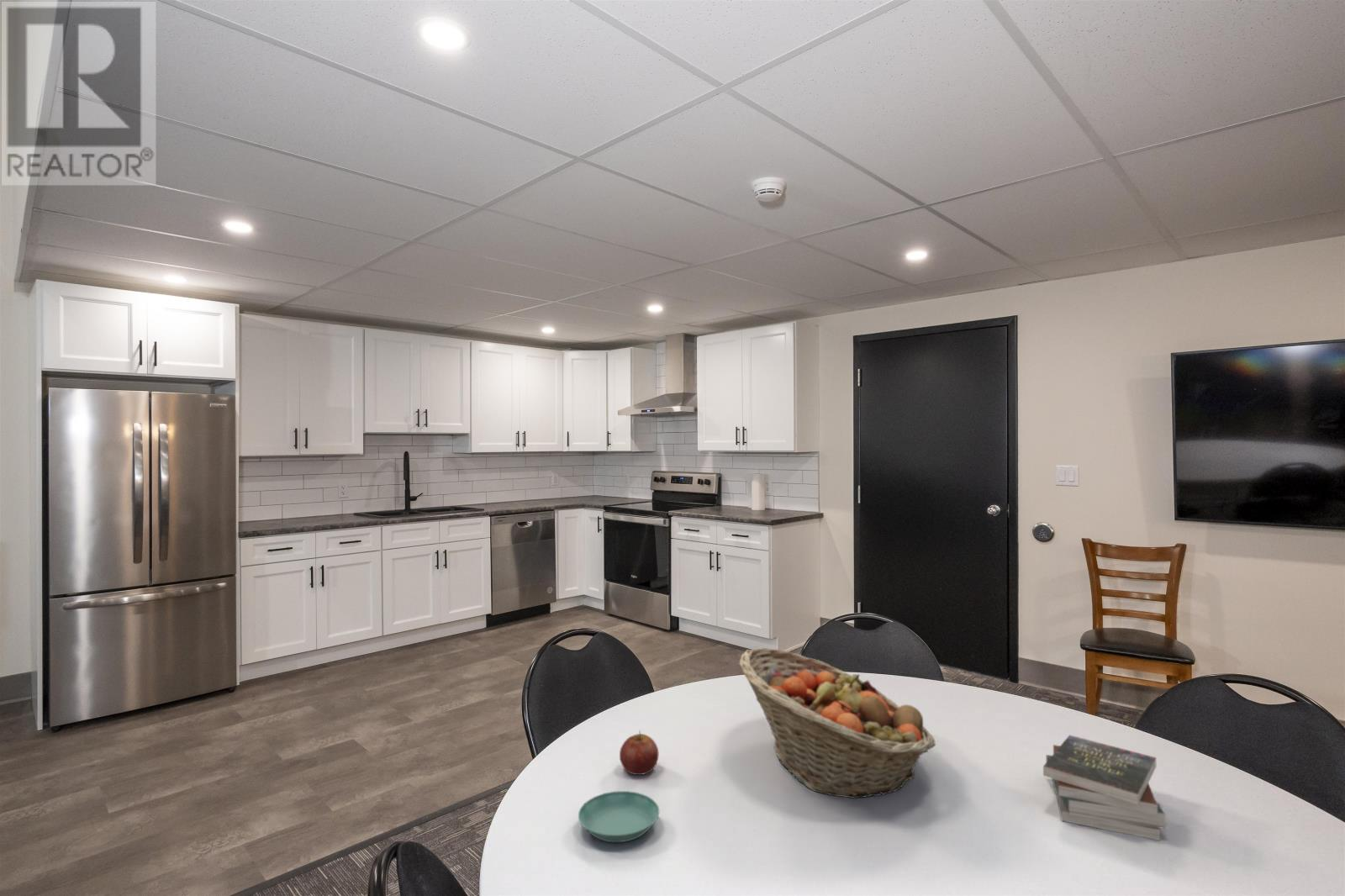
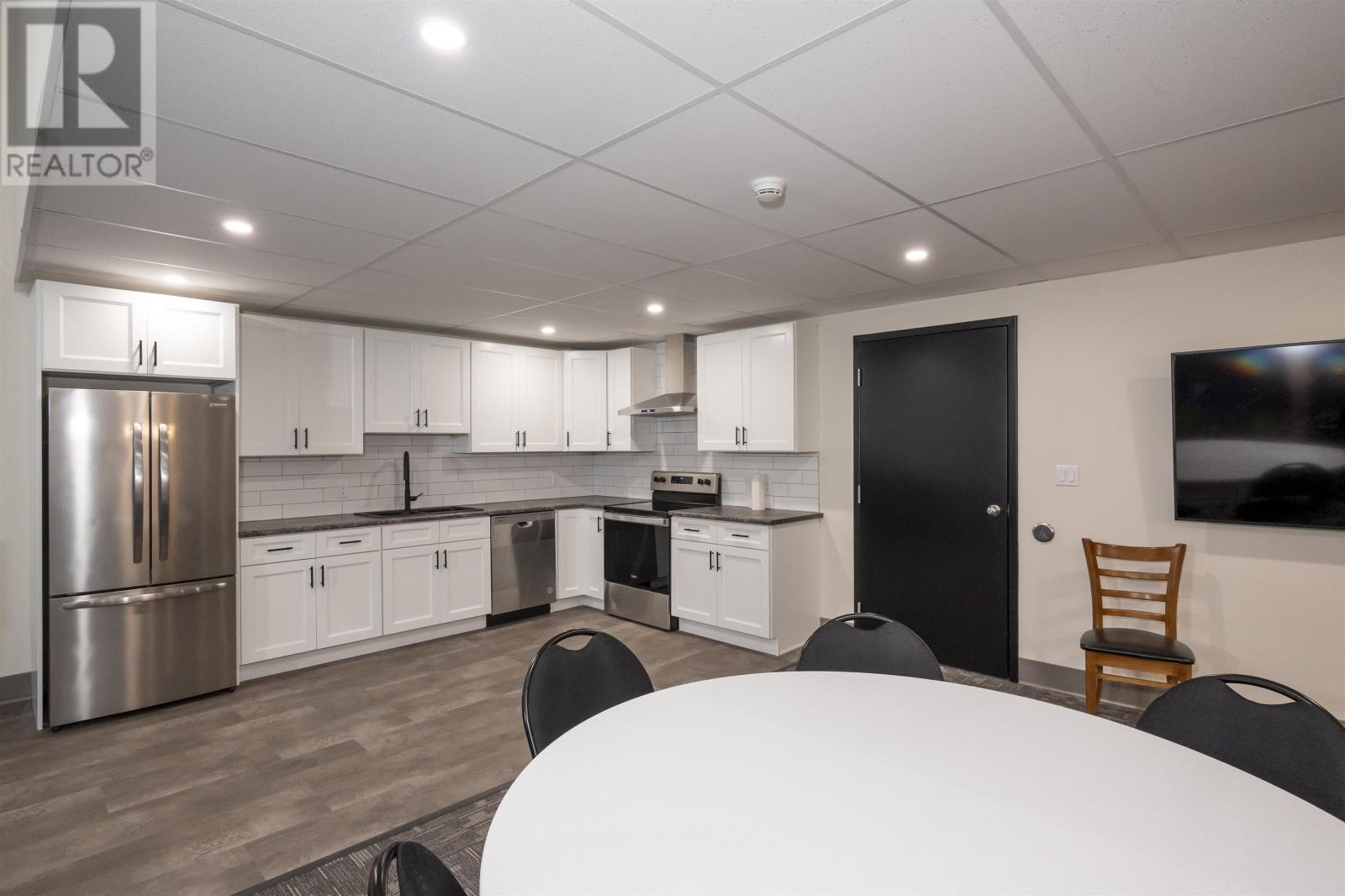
- apple [619,730,660,776]
- fruit basket [738,647,936,799]
- book [1042,735,1167,841]
- saucer [578,790,660,843]
